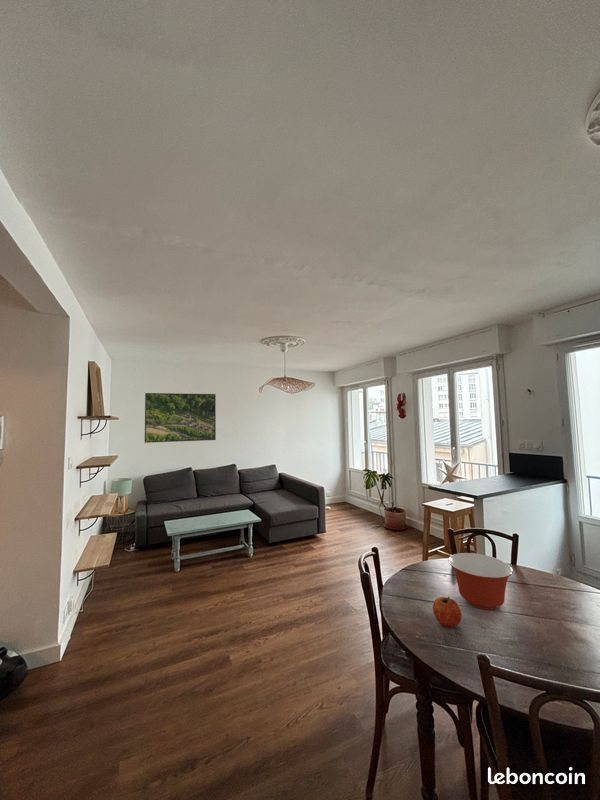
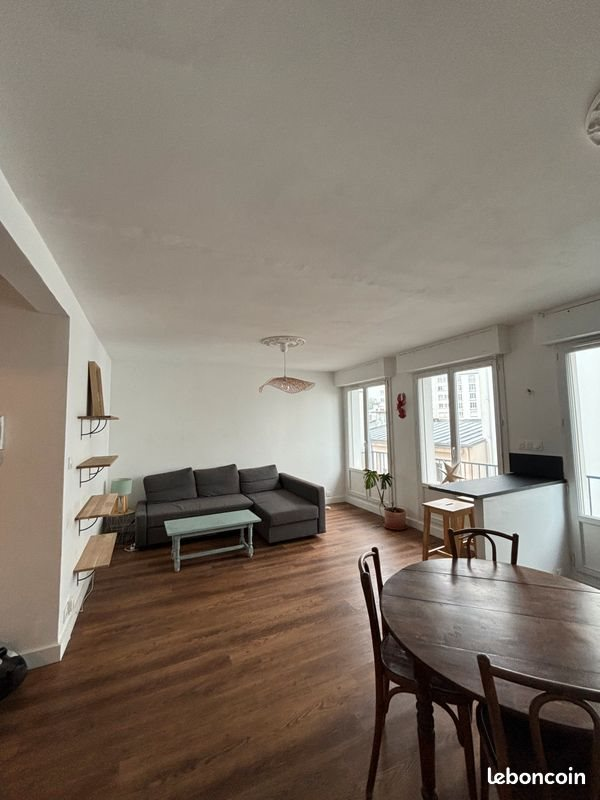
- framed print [144,392,217,444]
- mixing bowl [447,552,514,611]
- fruit [432,596,462,629]
